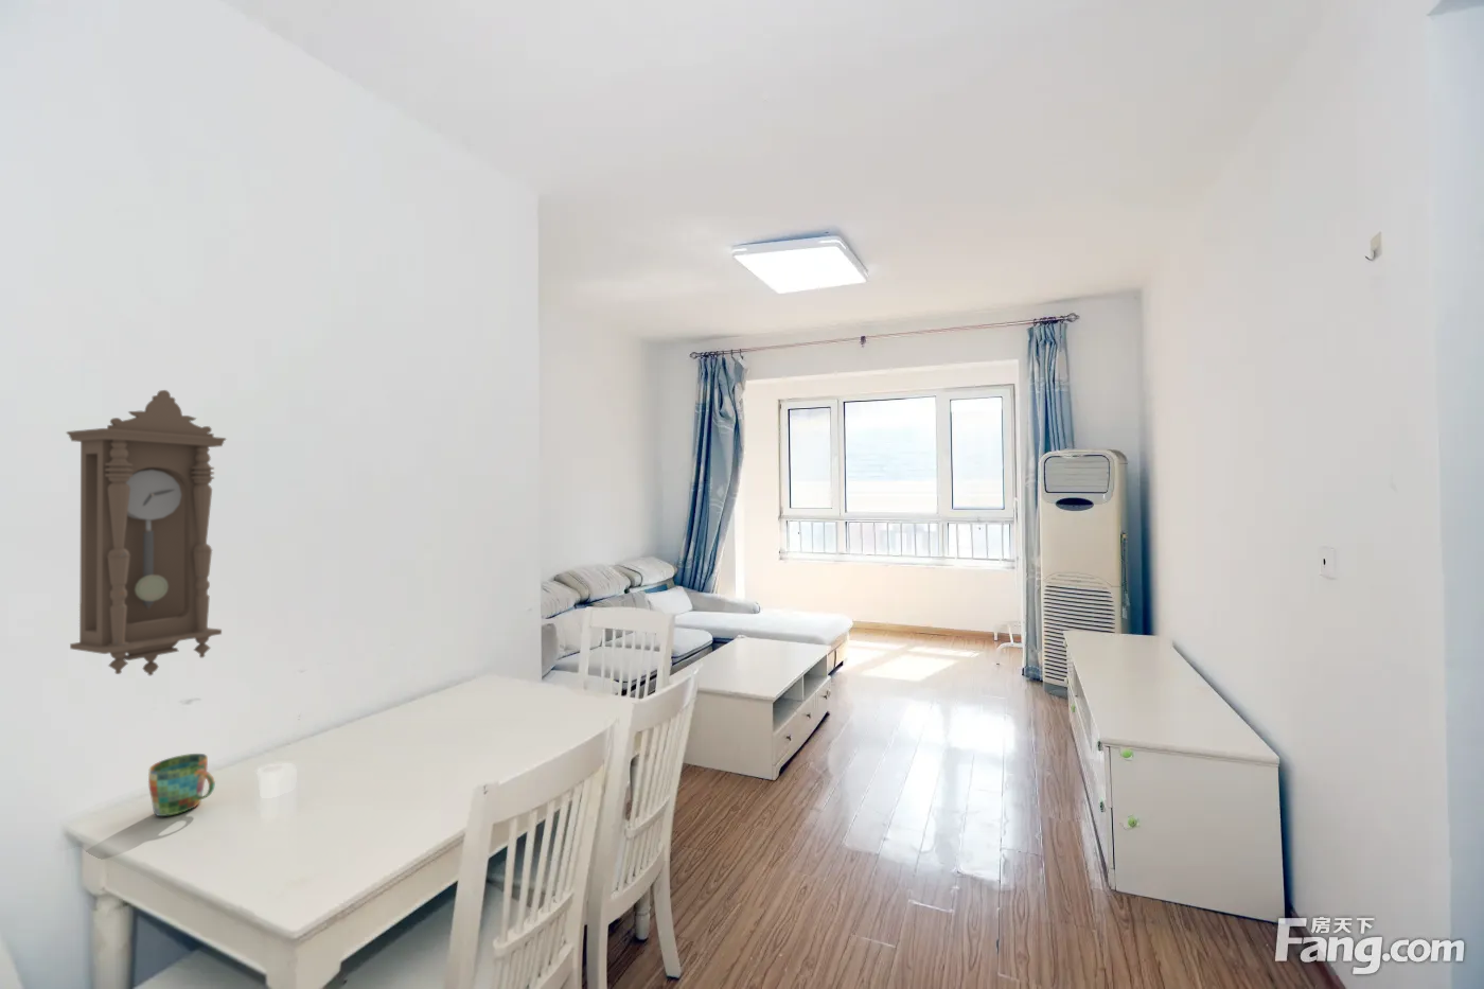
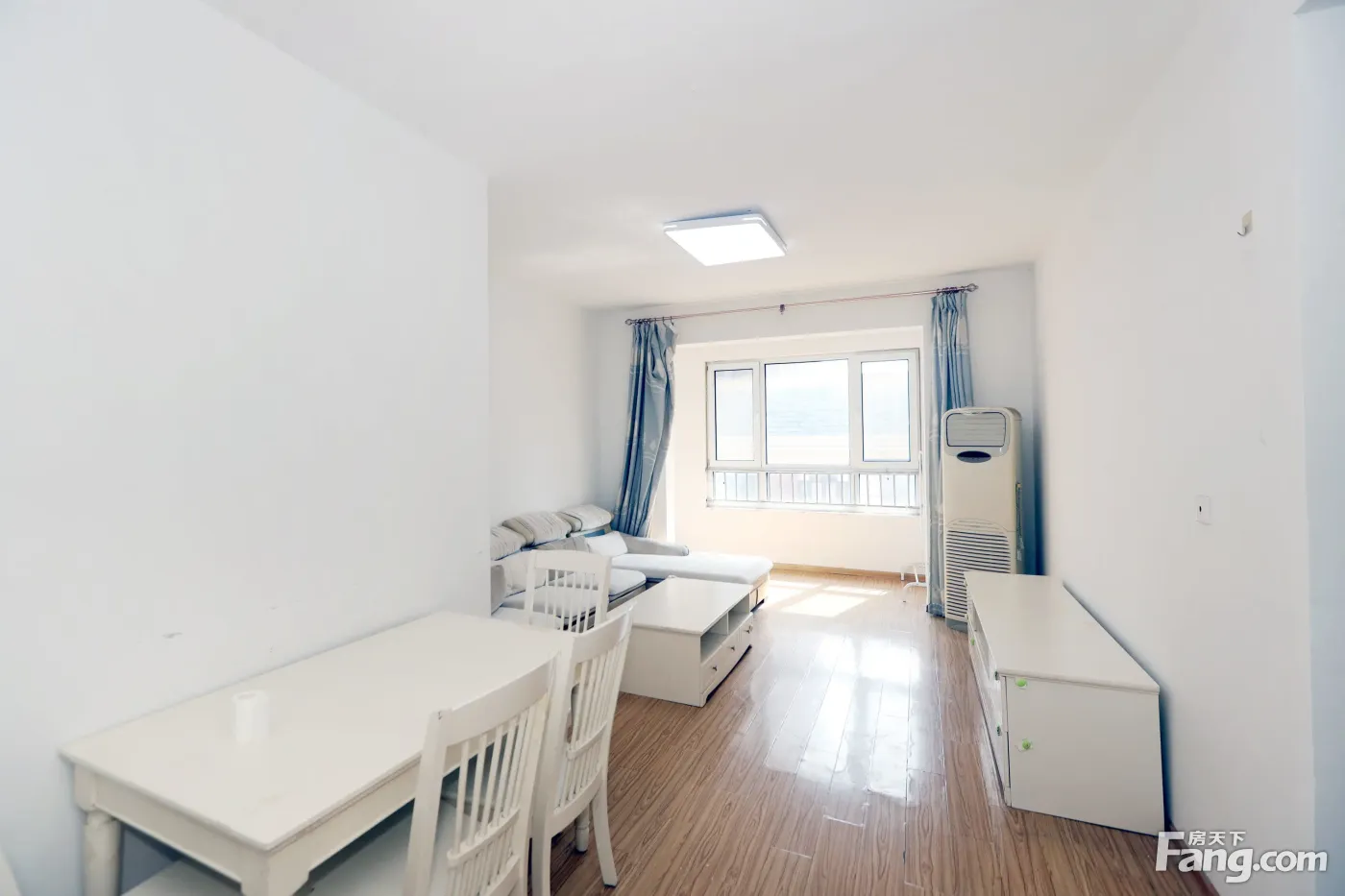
- mug [148,753,216,817]
- pendulum clock [65,389,228,677]
